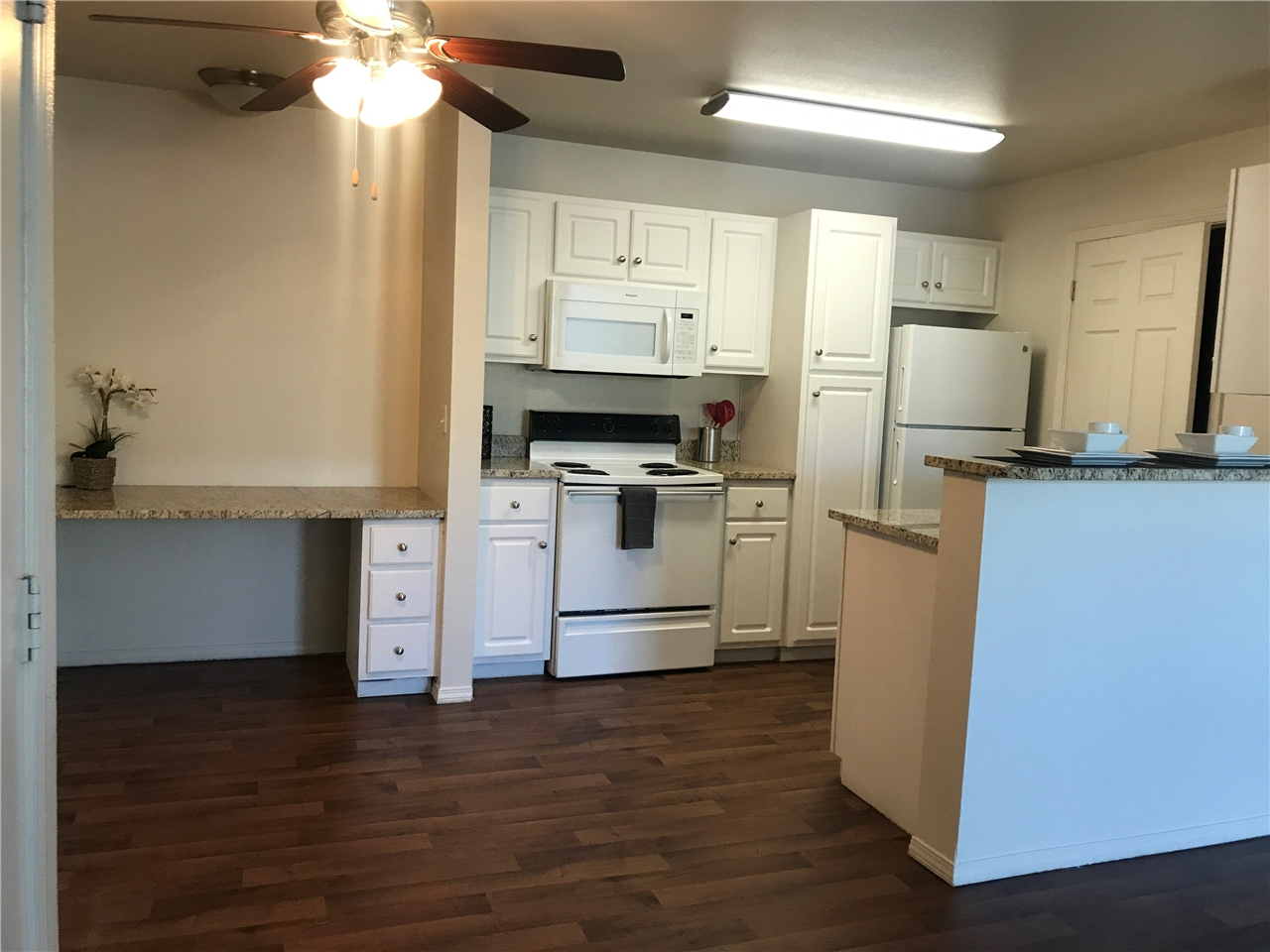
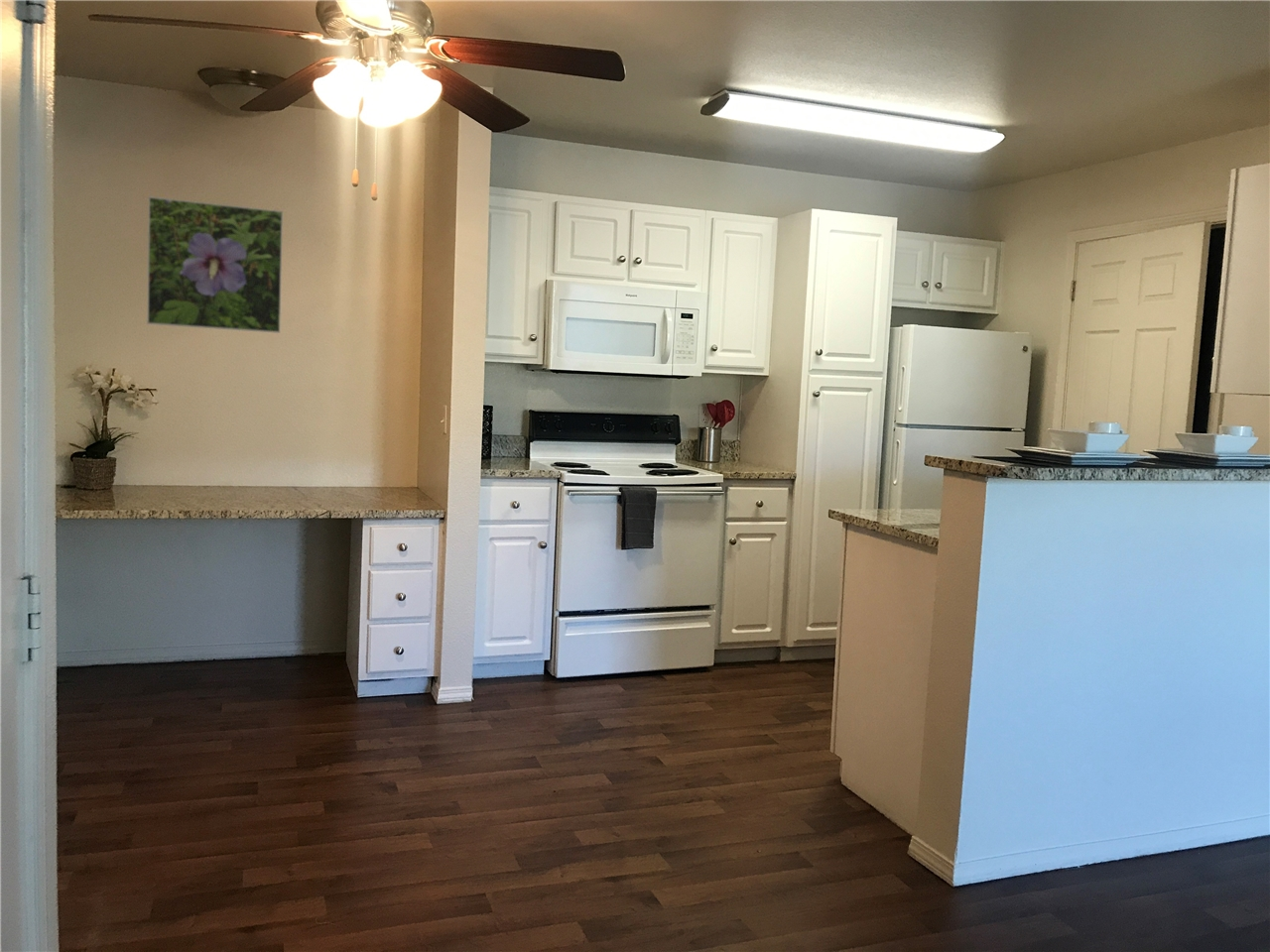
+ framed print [146,196,284,334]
